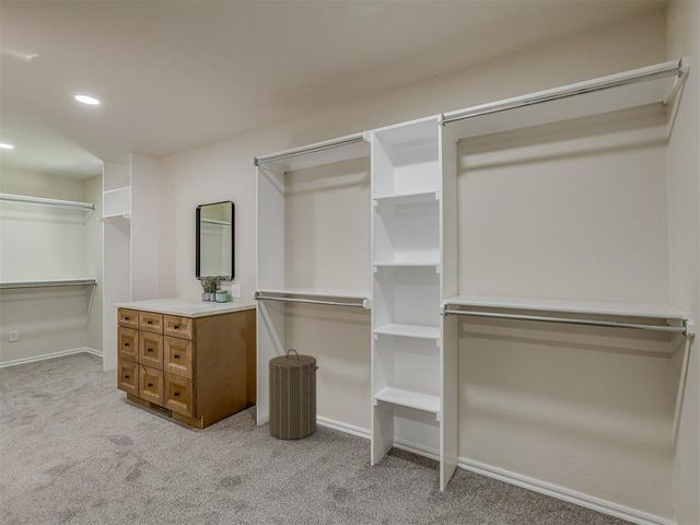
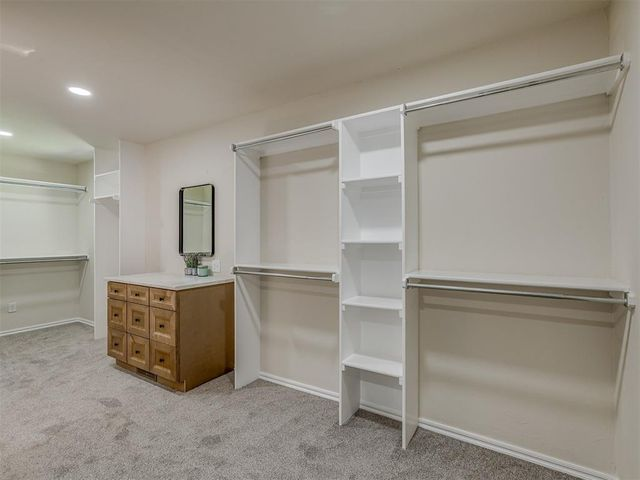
- laundry hamper [268,348,319,441]
